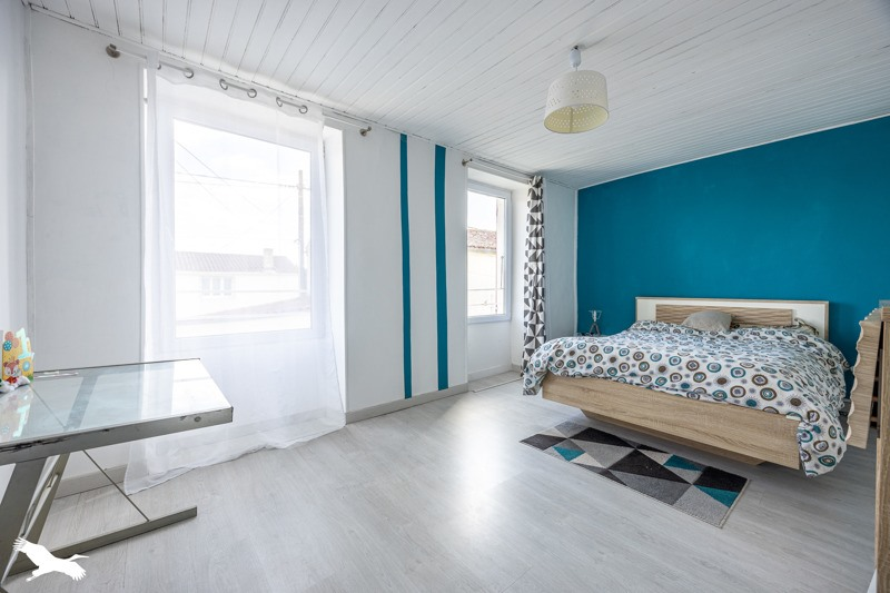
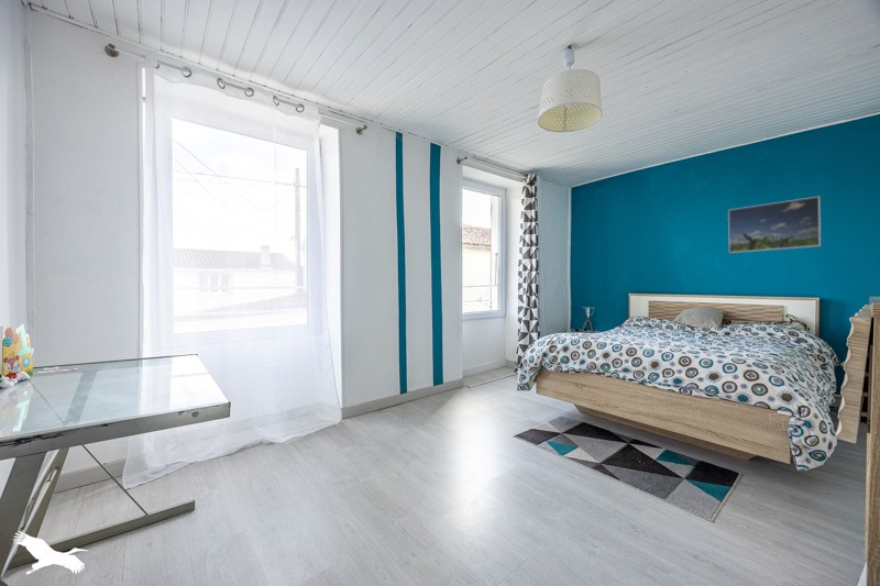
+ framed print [727,196,822,254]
